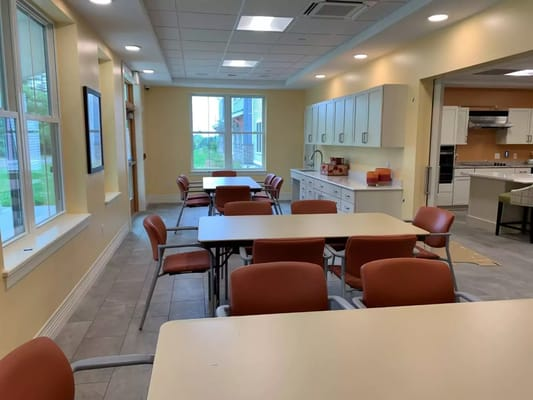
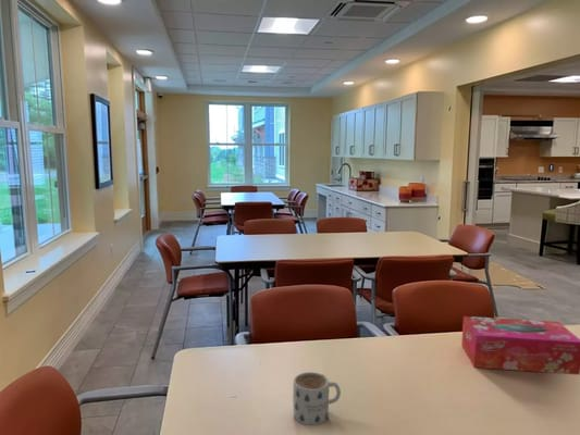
+ tissue box [460,315,580,376]
+ mug [292,371,342,426]
